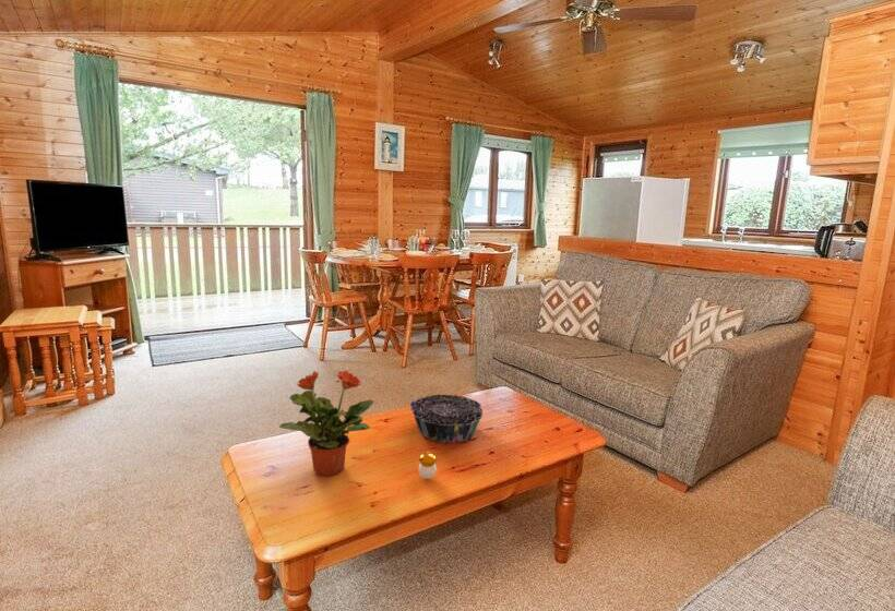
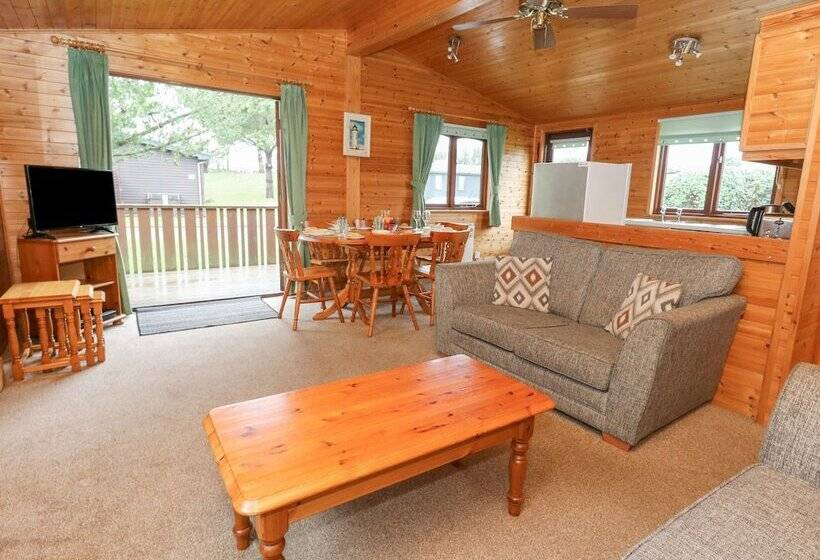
- candle [417,451,438,480]
- potted plant [278,369,374,477]
- decorative bowl [409,394,484,444]
